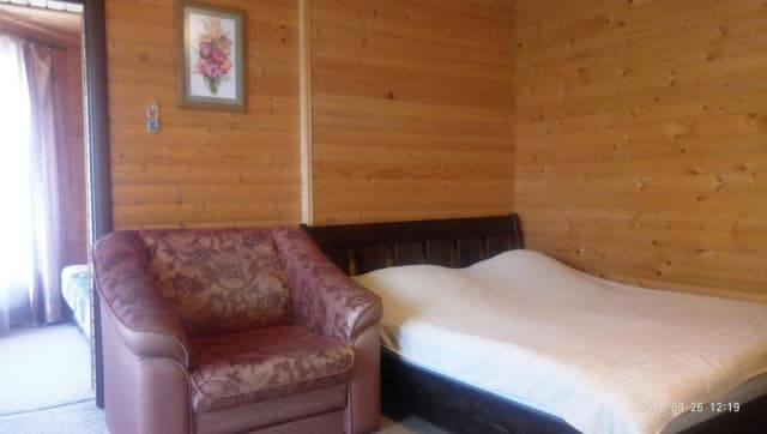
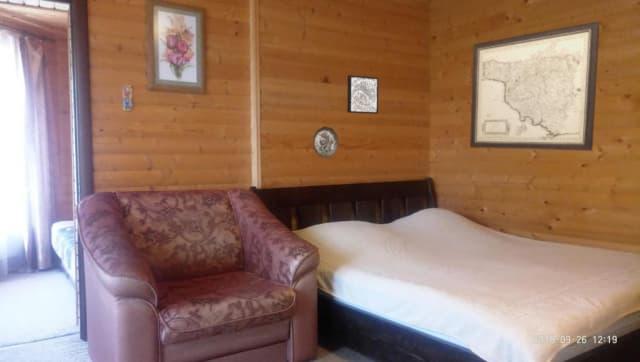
+ decorative plate [312,126,339,159]
+ wall art [346,74,380,115]
+ wall art [469,20,600,152]
